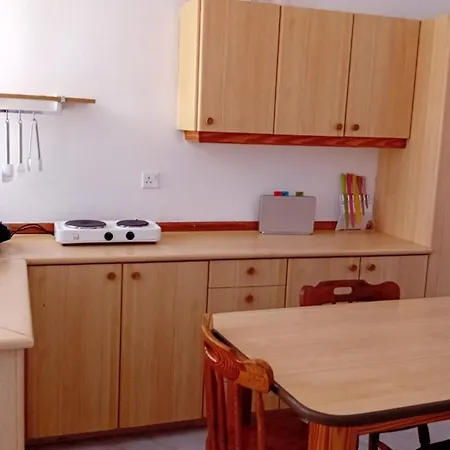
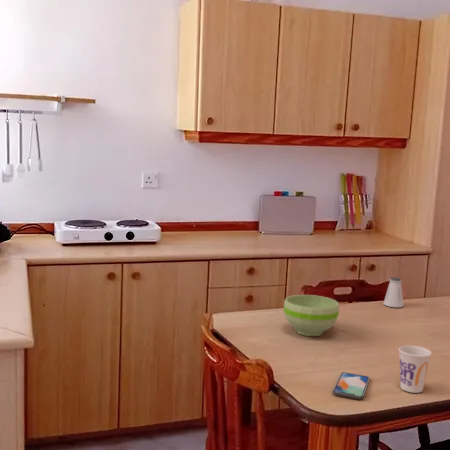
+ saltshaker [382,276,405,308]
+ bowl [283,294,340,337]
+ smartphone [332,371,371,400]
+ cup [398,345,433,394]
